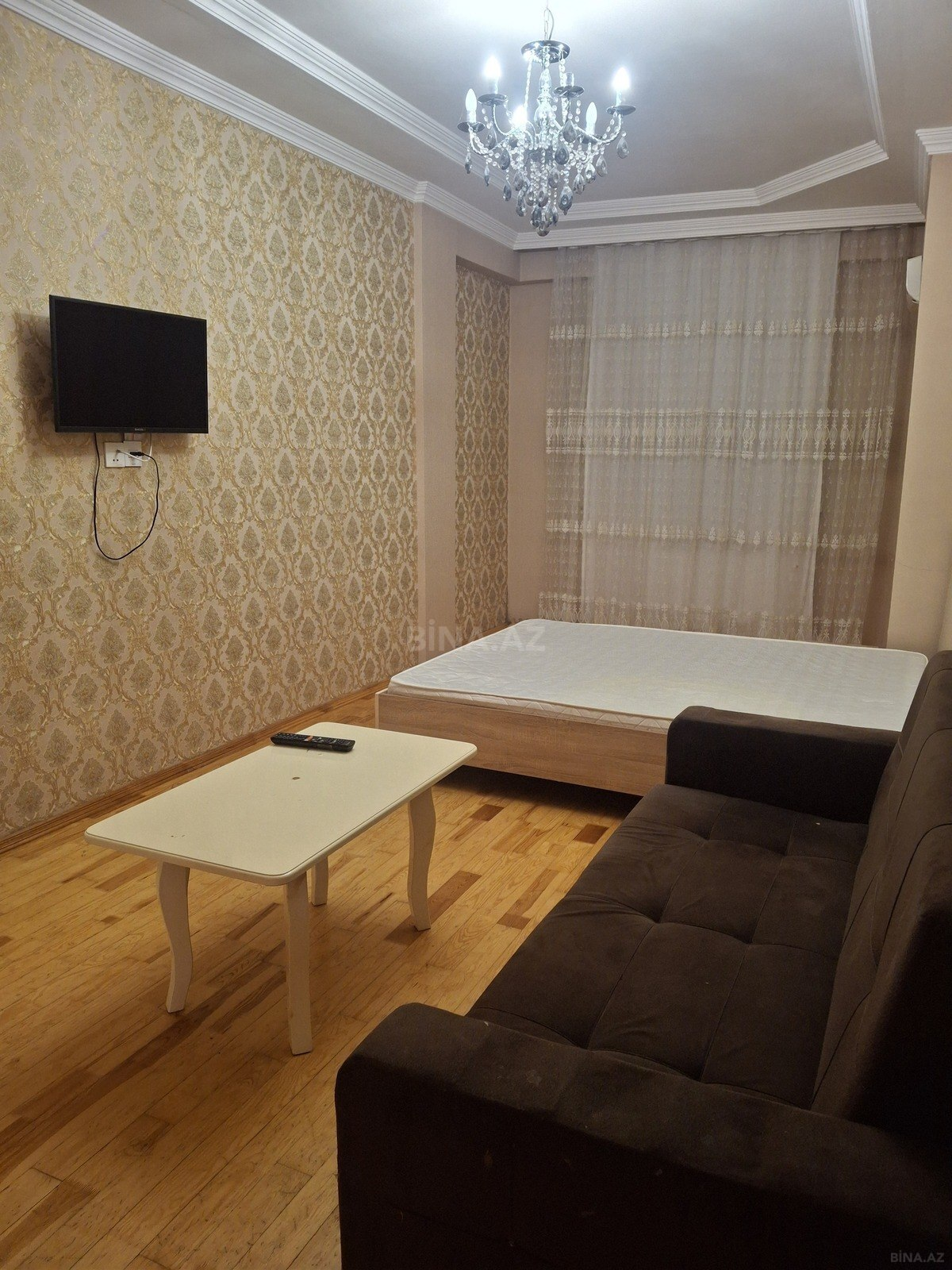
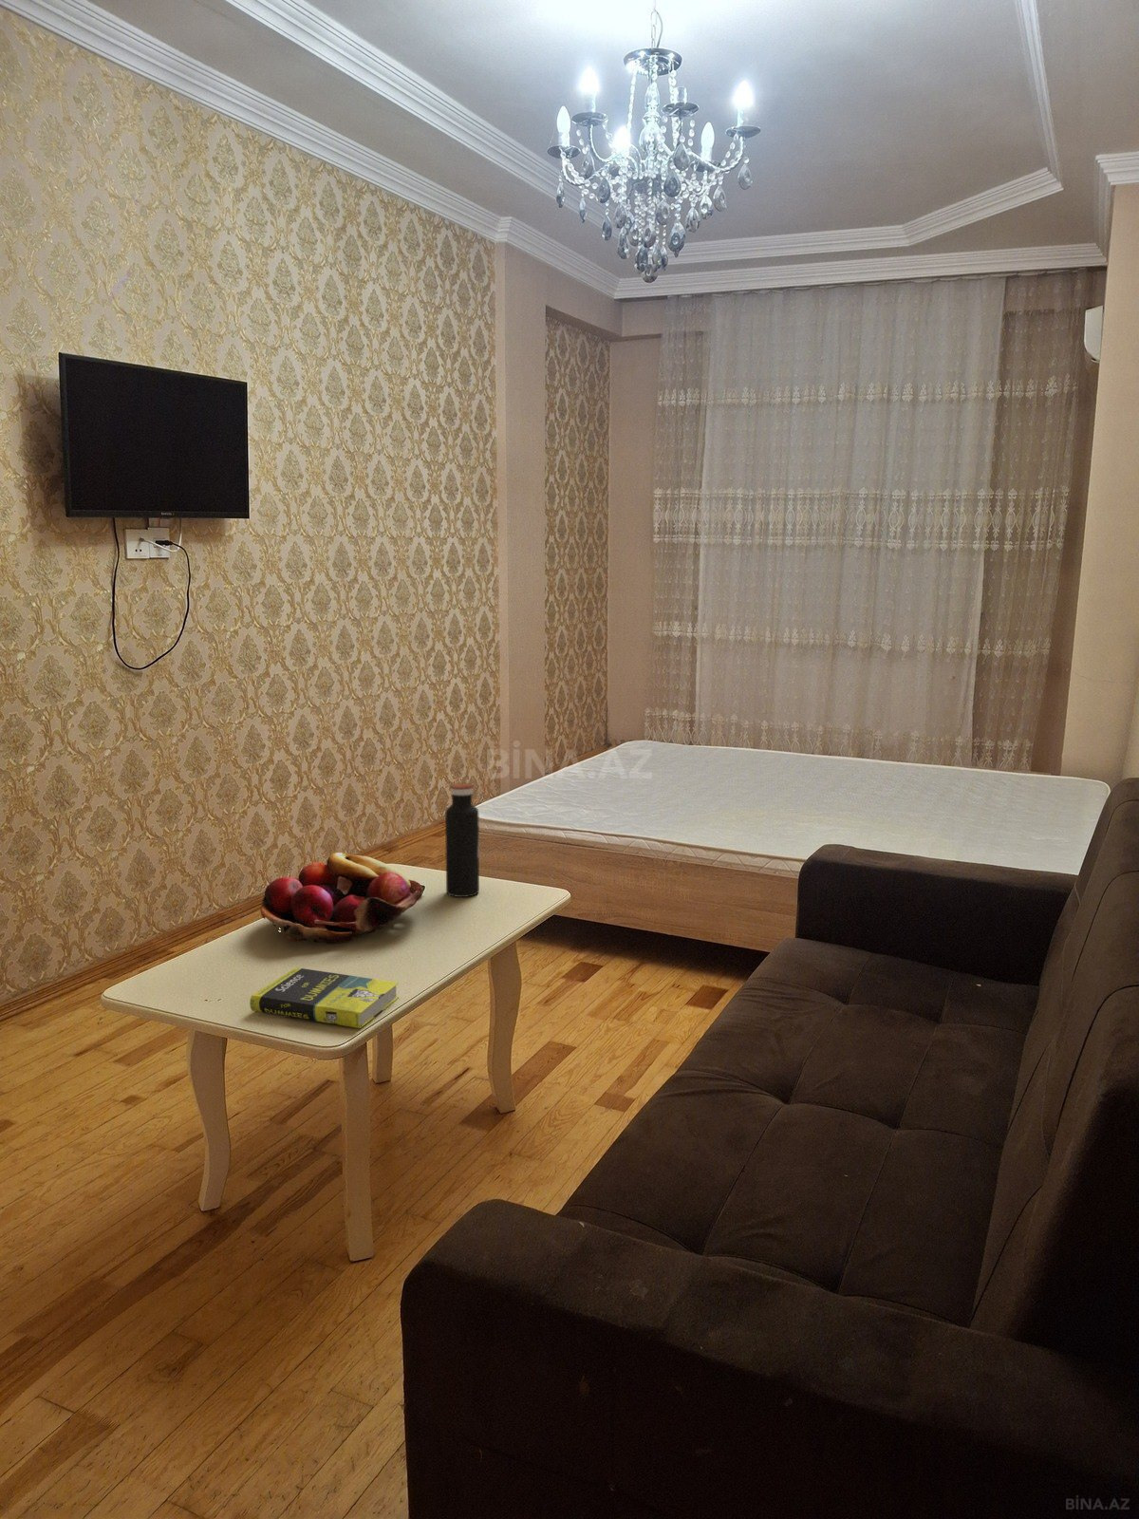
+ book [249,966,400,1029]
+ fruit basket [260,852,424,945]
+ water bottle [444,782,480,898]
